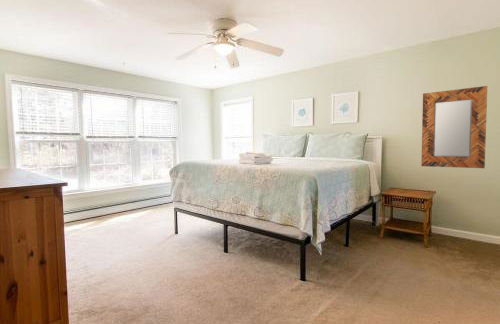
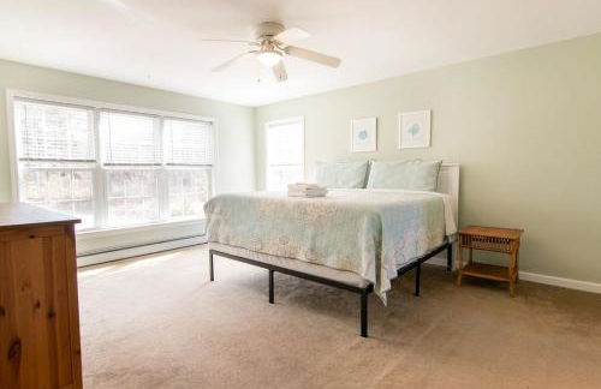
- home mirror [420,85,488,169]
